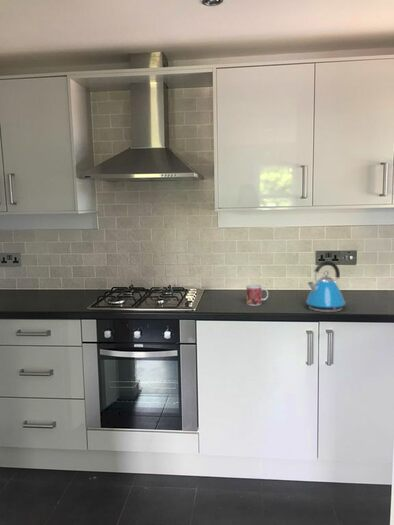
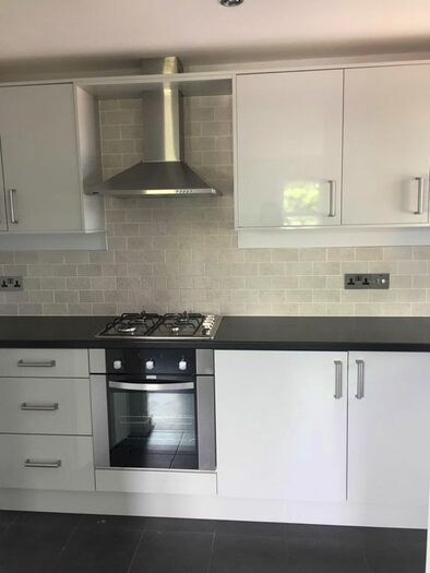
- kettle [305,260,347,313]
- mug [246,283,269,307]
